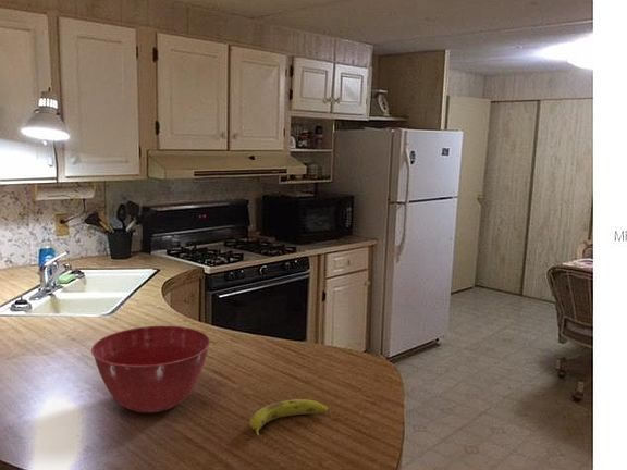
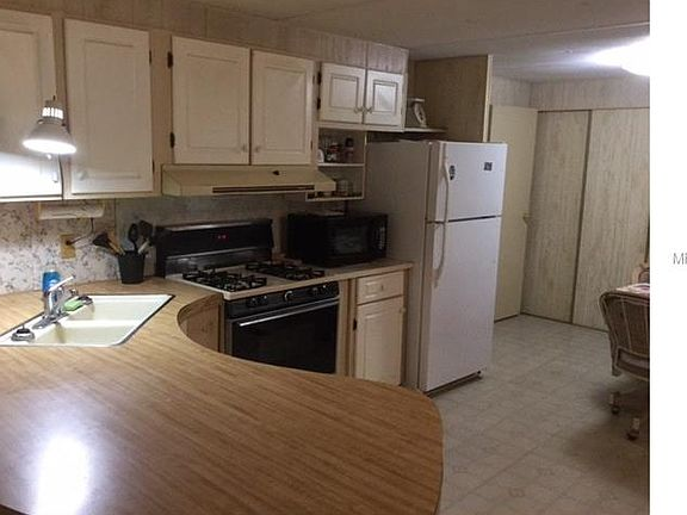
- mixing bowl [90,325,211,415]
- fruit [248,398,330,437]
